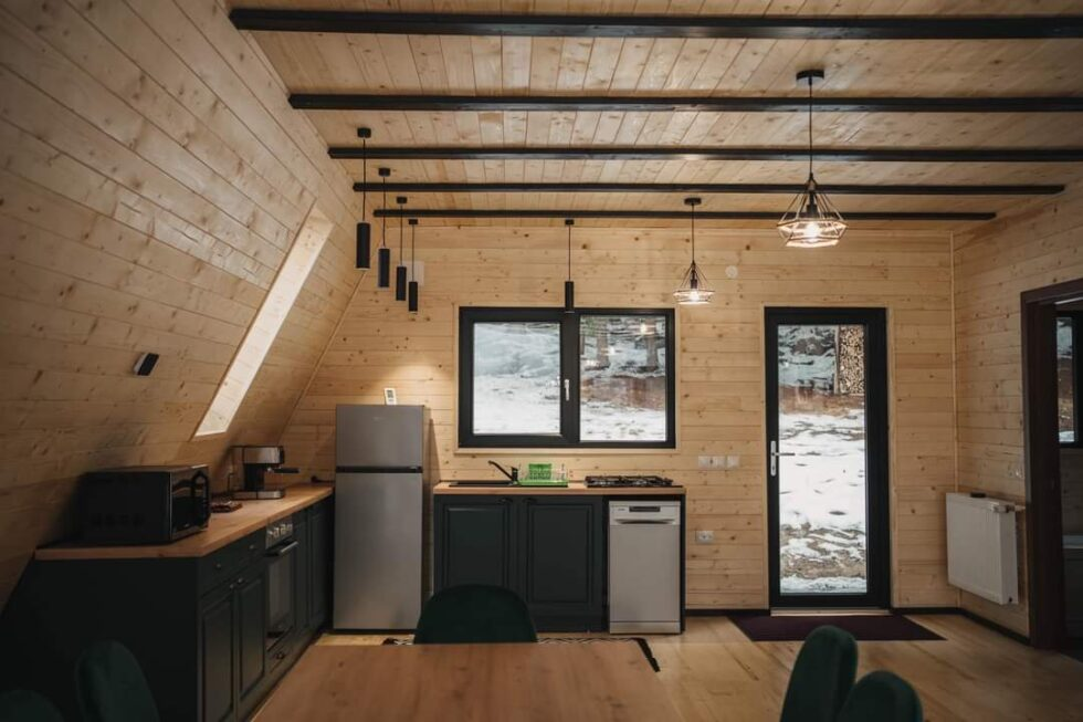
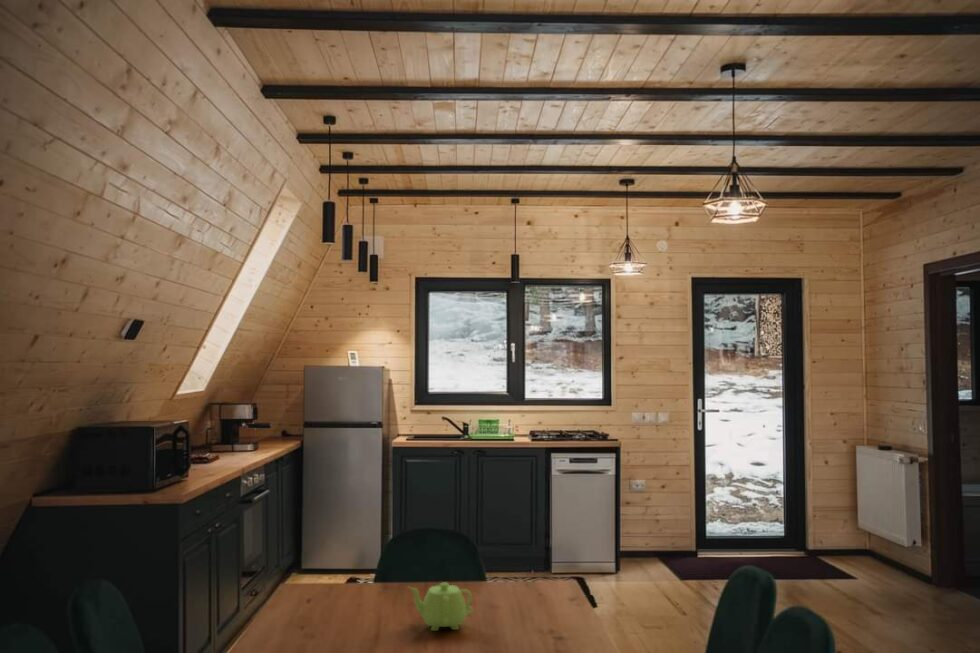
+ teapot [407,582,474,632]
